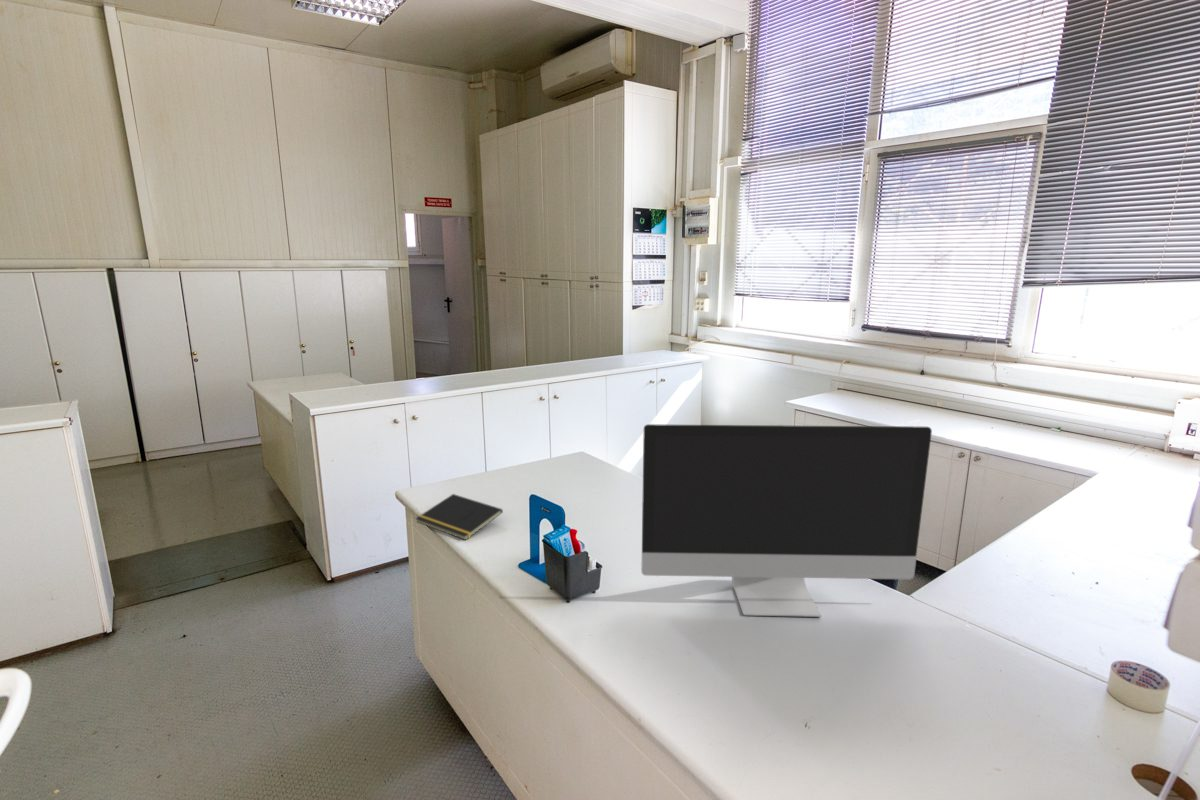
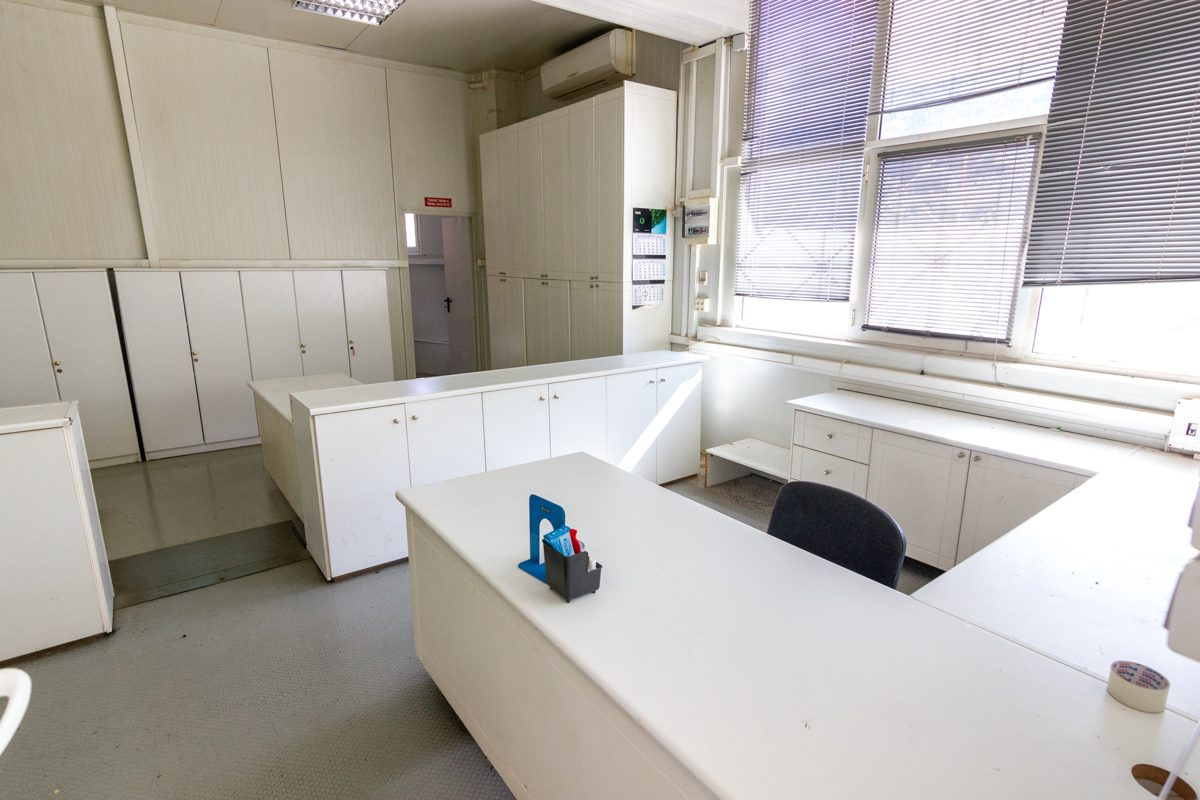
- computer monitor [640,423,933,618]
- notepad [414,493,504,541]
